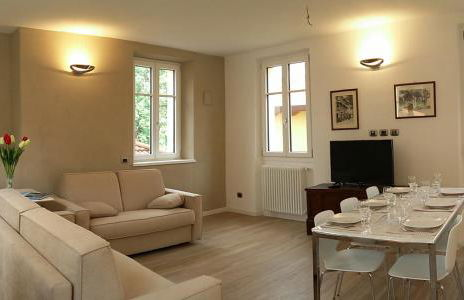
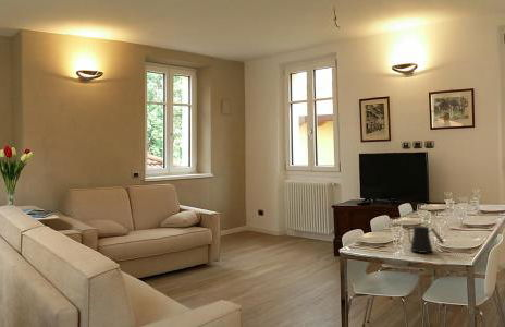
+ kettle [403,225,445,254]
